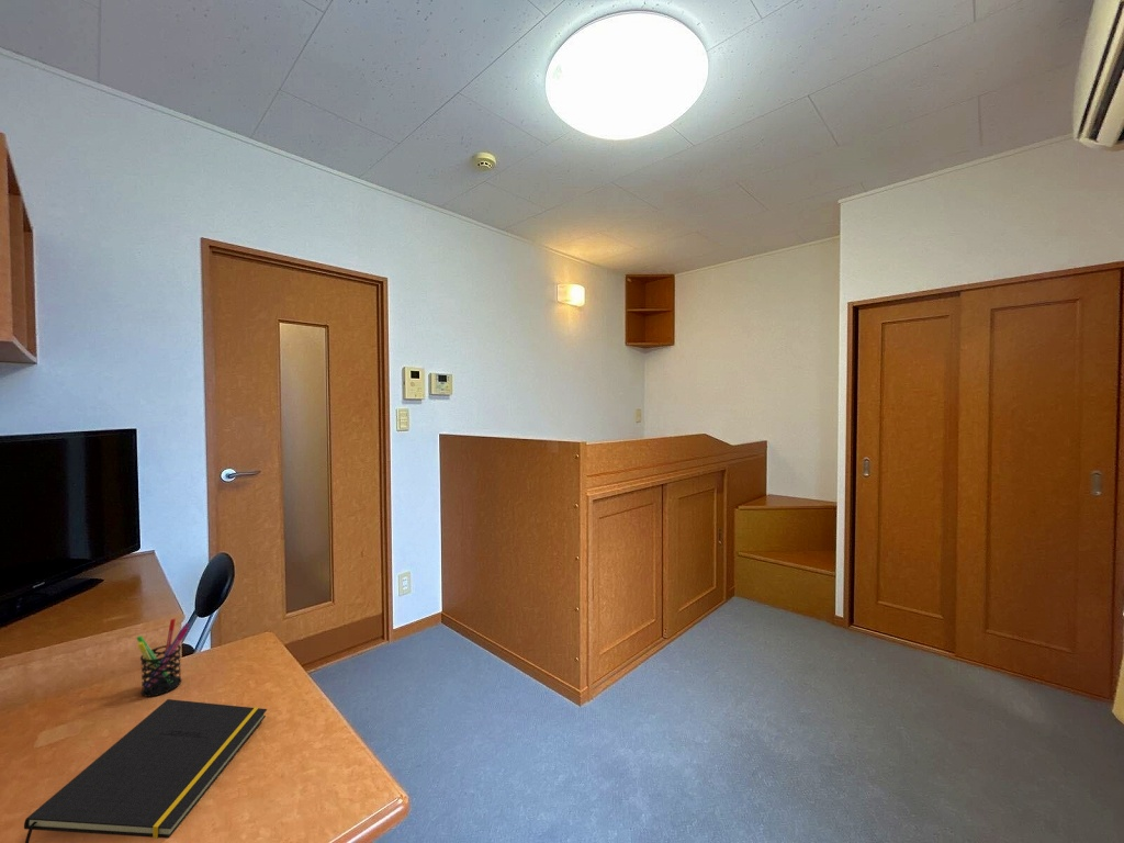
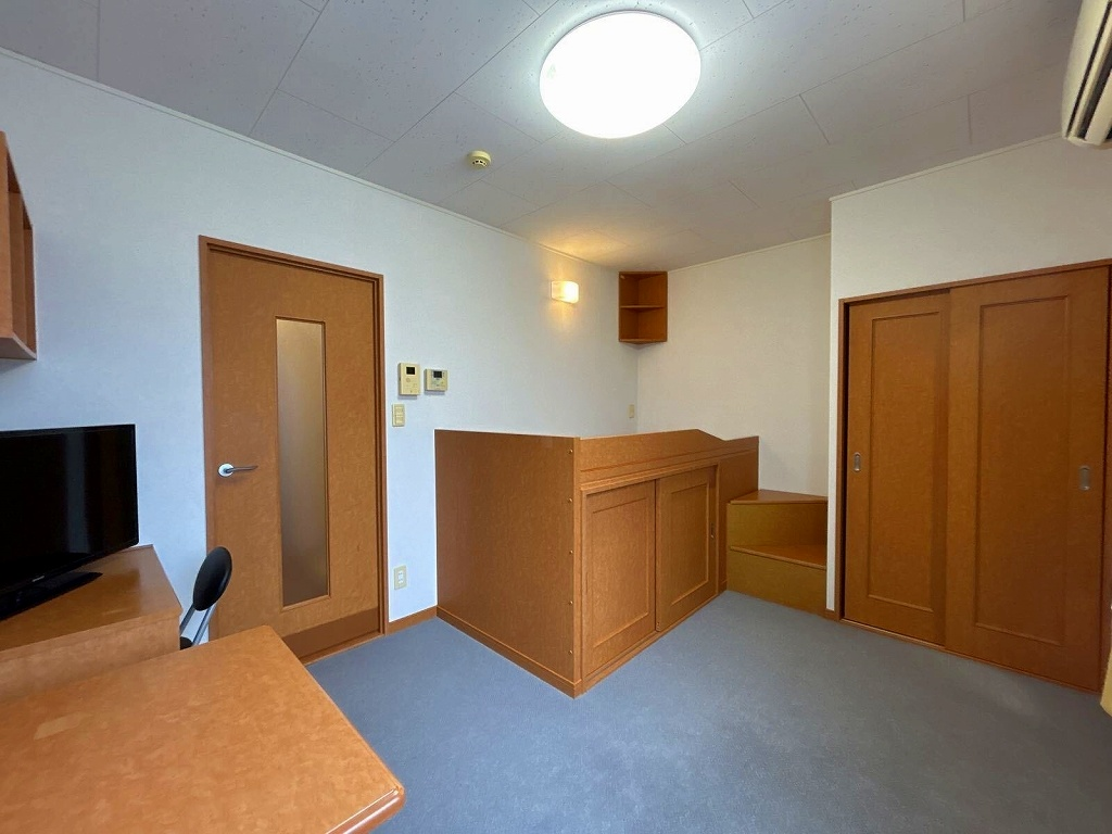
- pen holder [135,618,191,698]
- notepad [23,698,268,843]
